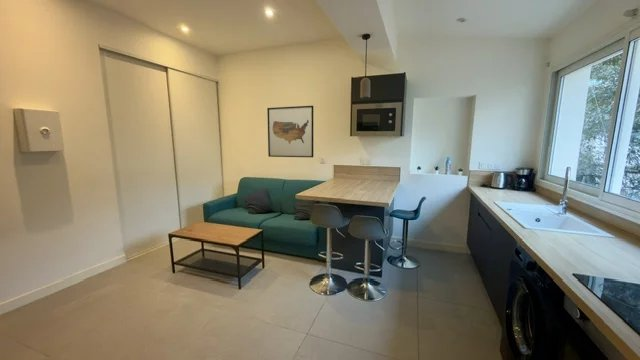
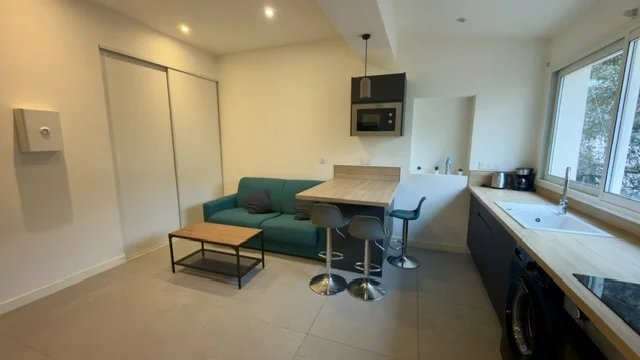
- wall art [266,105,314,158]
